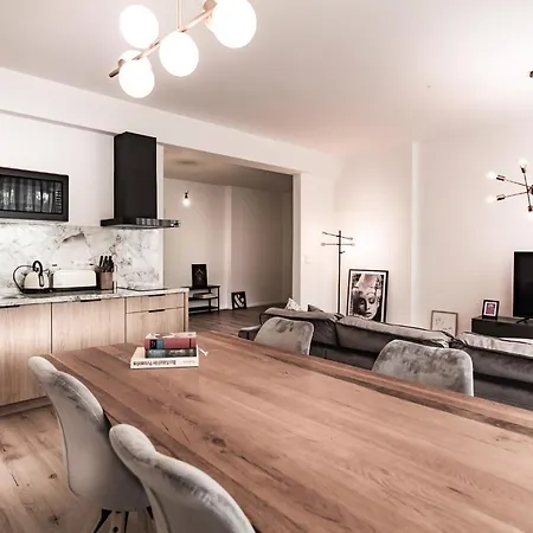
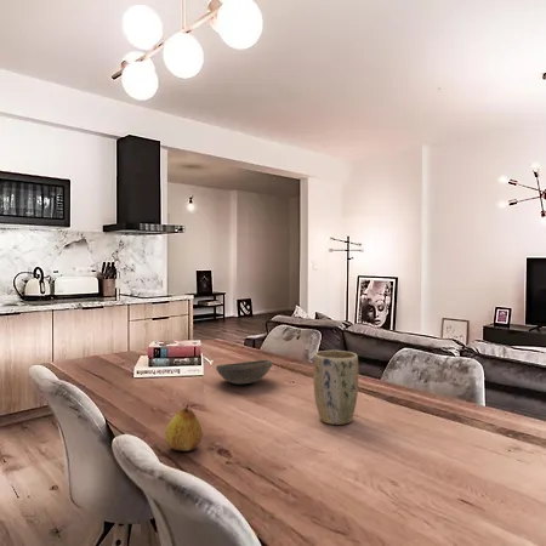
+ plant pot [312,349,359,426]
+ bowl [215,359,274,385]
+ fruit [165,403,203,453]
